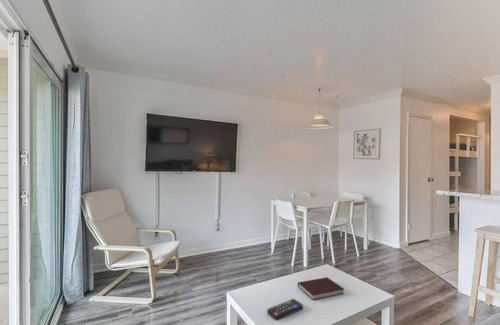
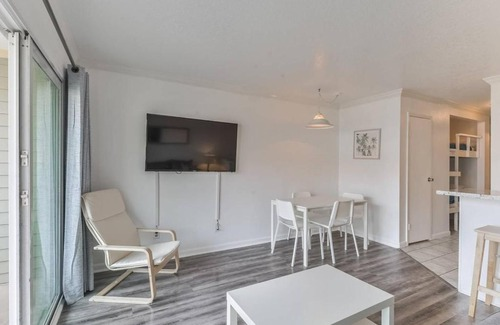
- notebook [297,276,345,301]
- remote control [266,298,304,321]
